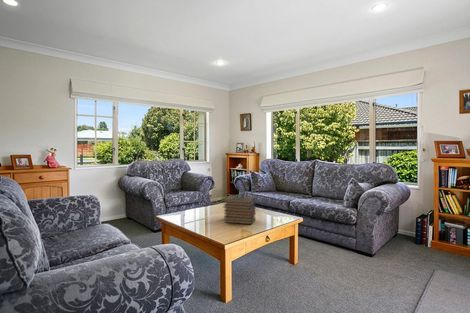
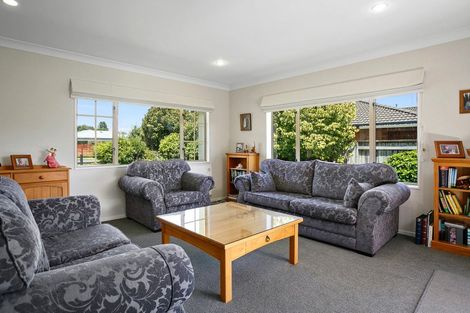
- book stack [222,195,257,225]
